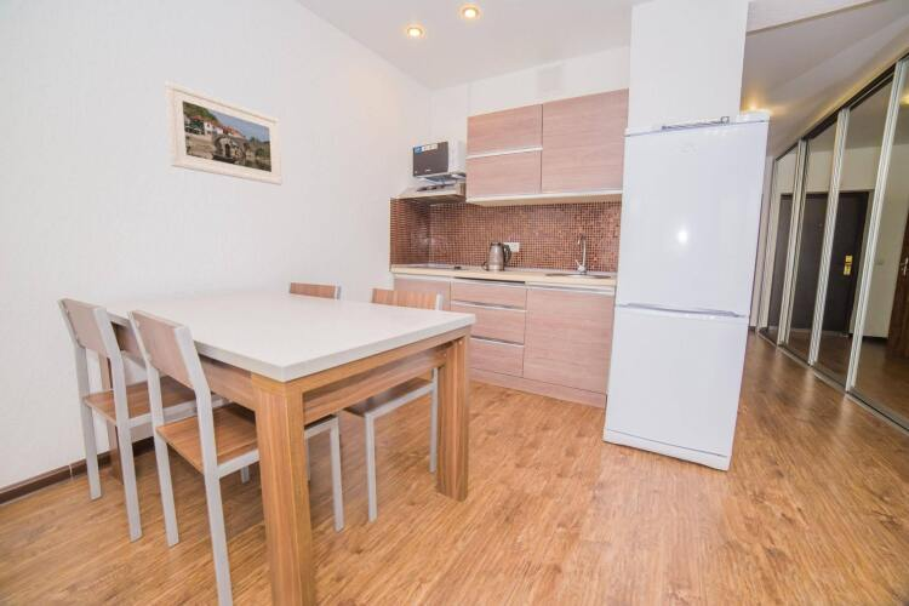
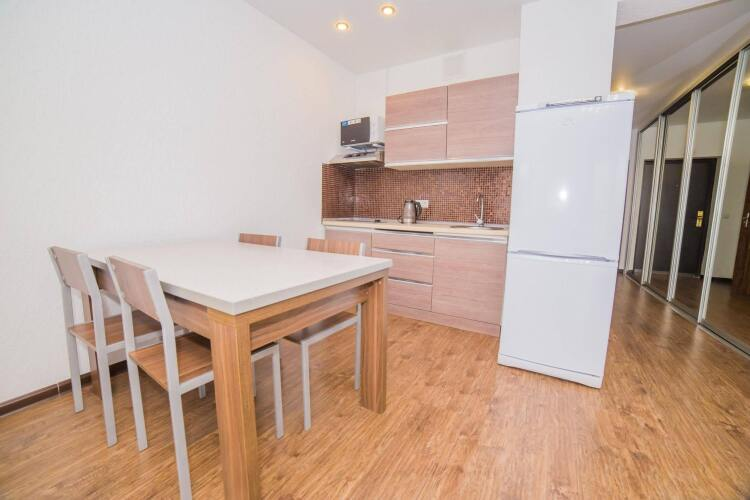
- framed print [164,80,284,187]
